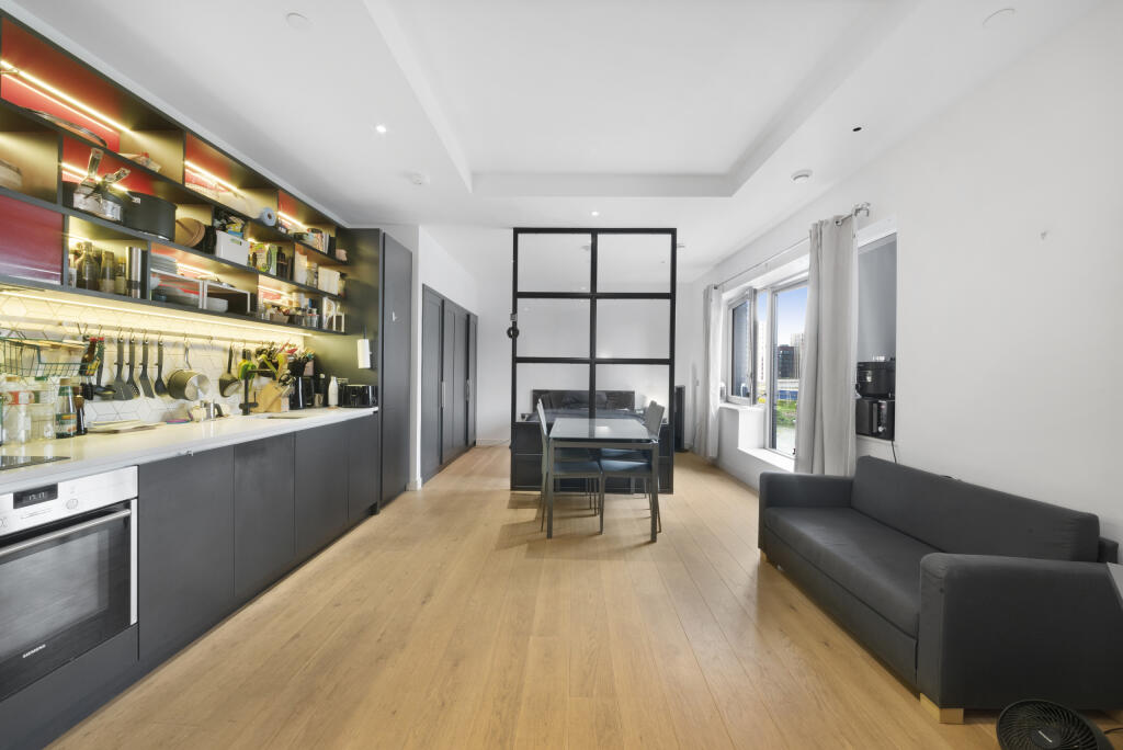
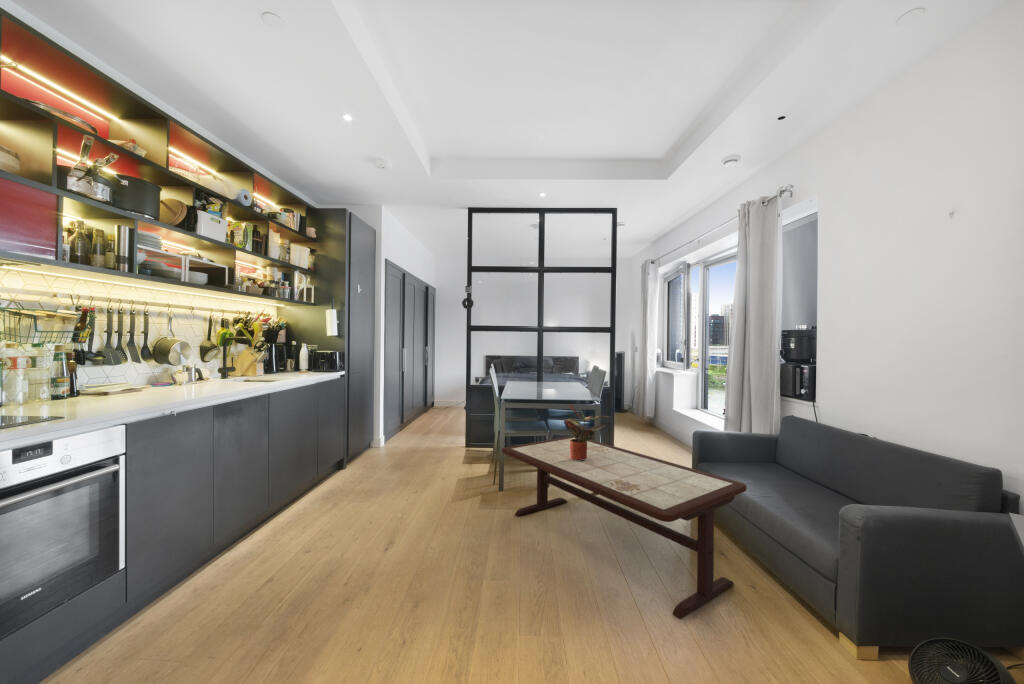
+ potted plant [563,404,608,461]
+ coffee table [501,435,747,620]
